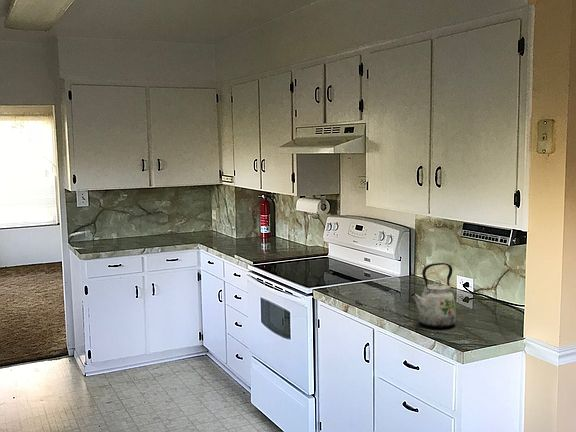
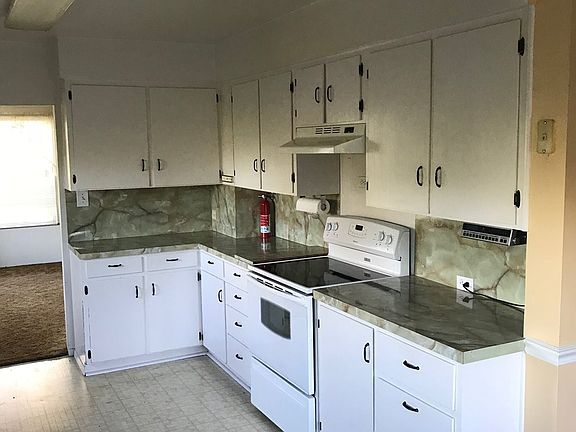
- kettle [410,262,457,328]
